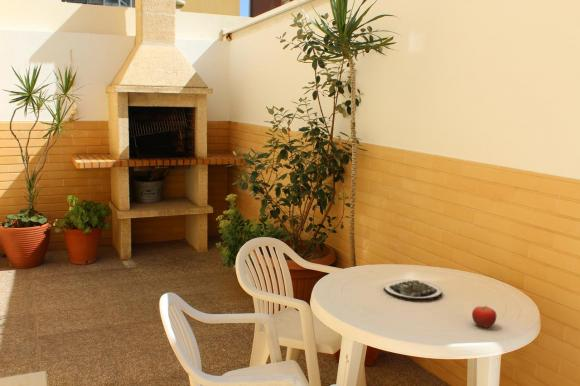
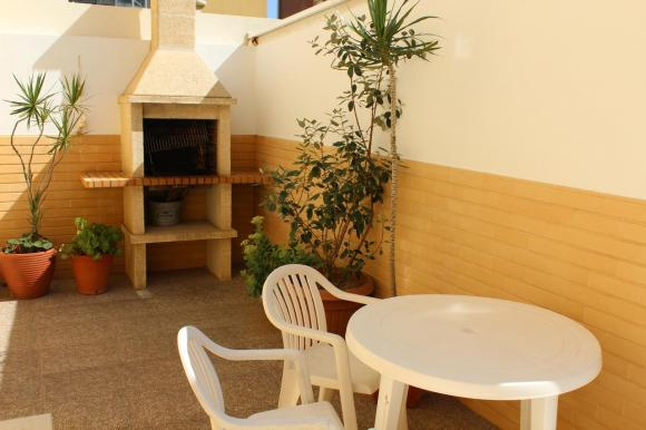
- plate [383,279,443,301]
- fruit [471,304,497,329]
